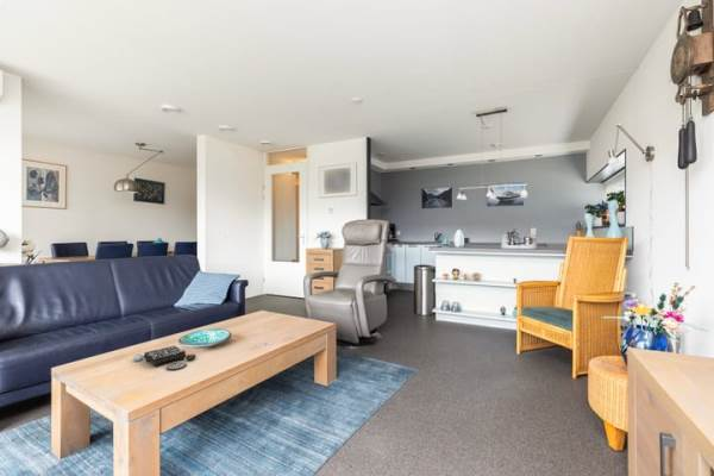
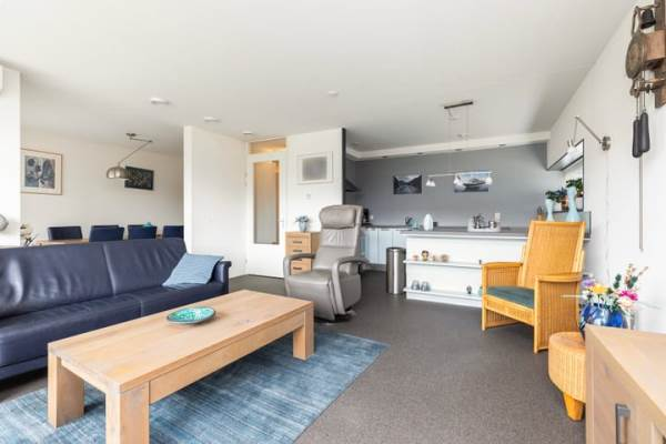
- board game [132,345,198,371]
